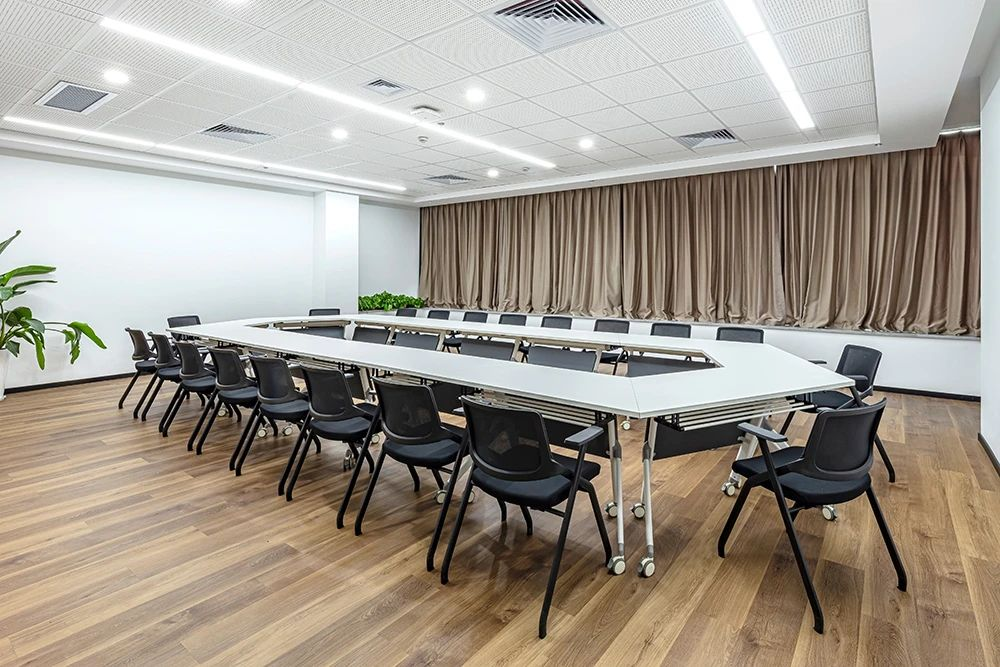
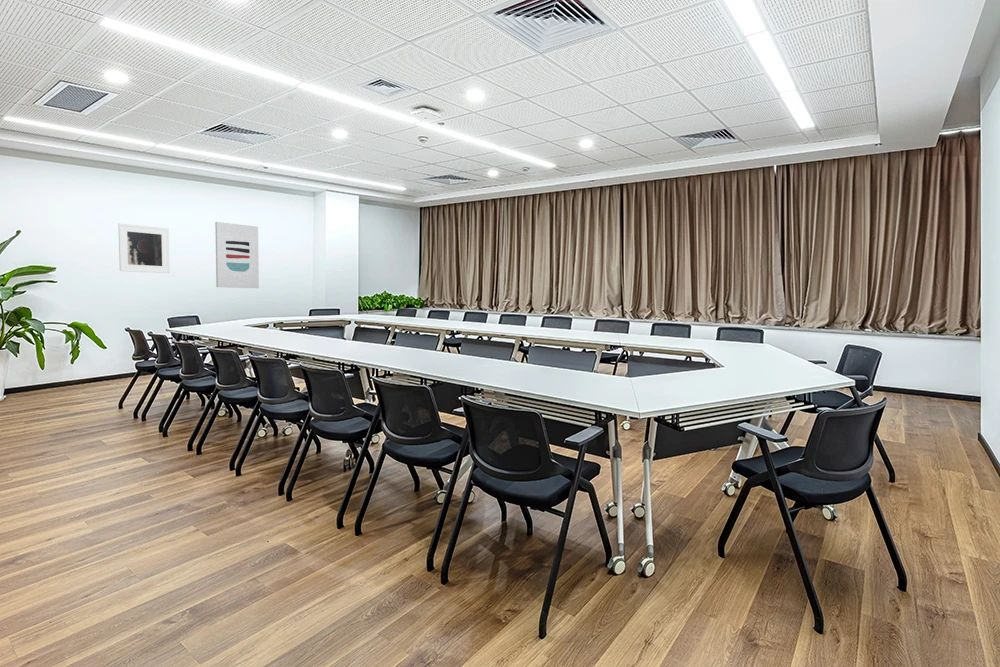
+ wall art [214,221,260,289]
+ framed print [117,223,171,274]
